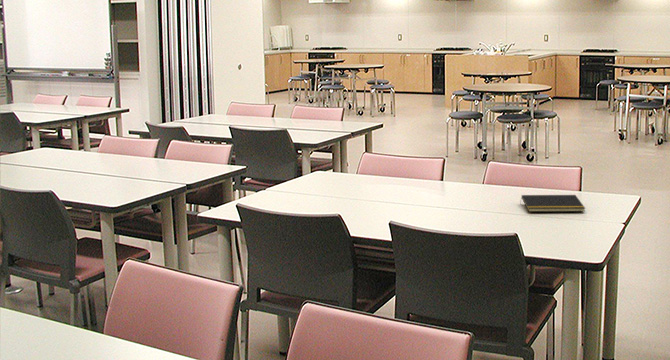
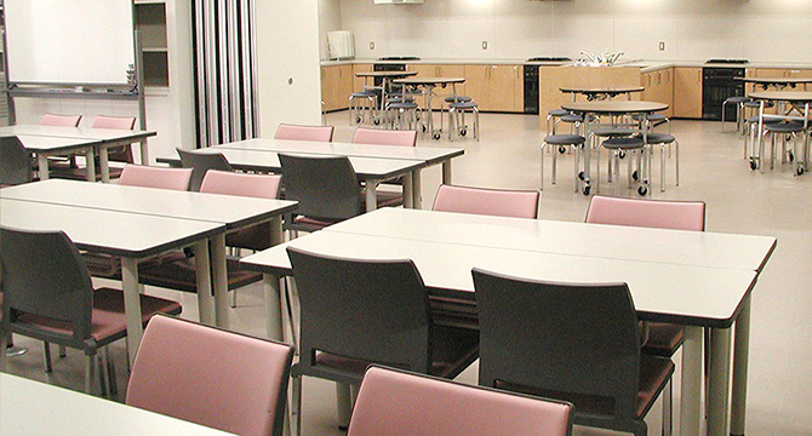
- notepad [519,194,586,213]
